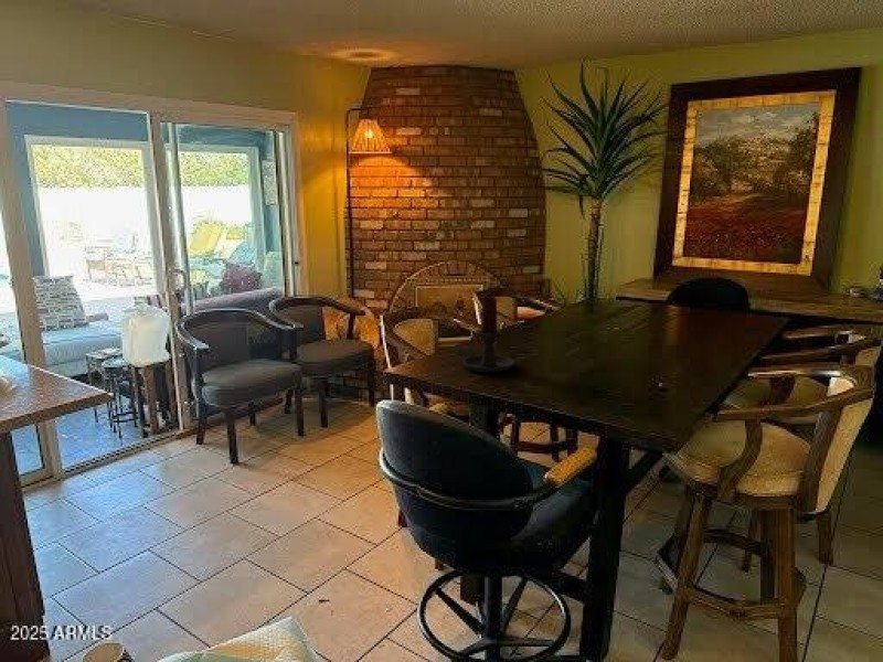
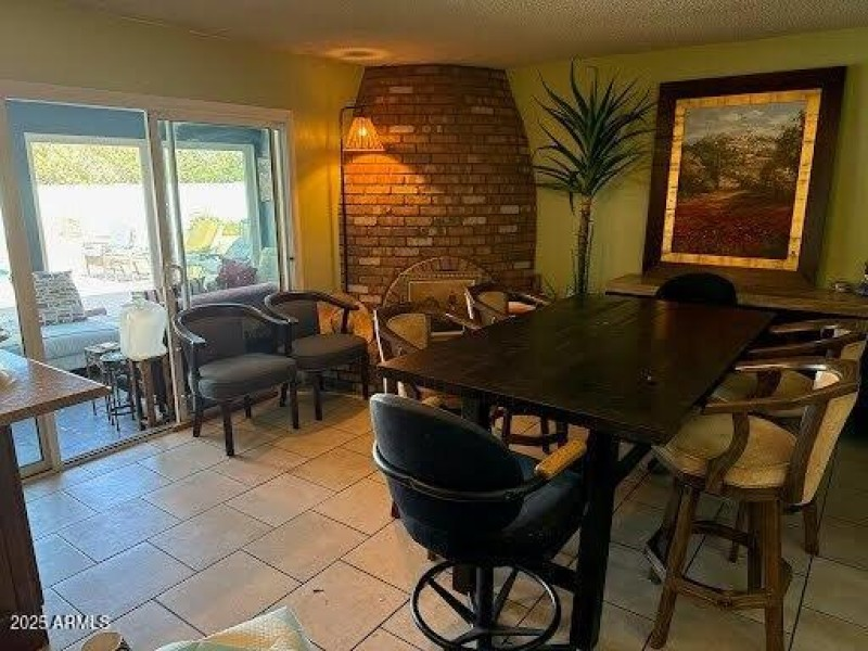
- candle holder [457,296,515,373]
